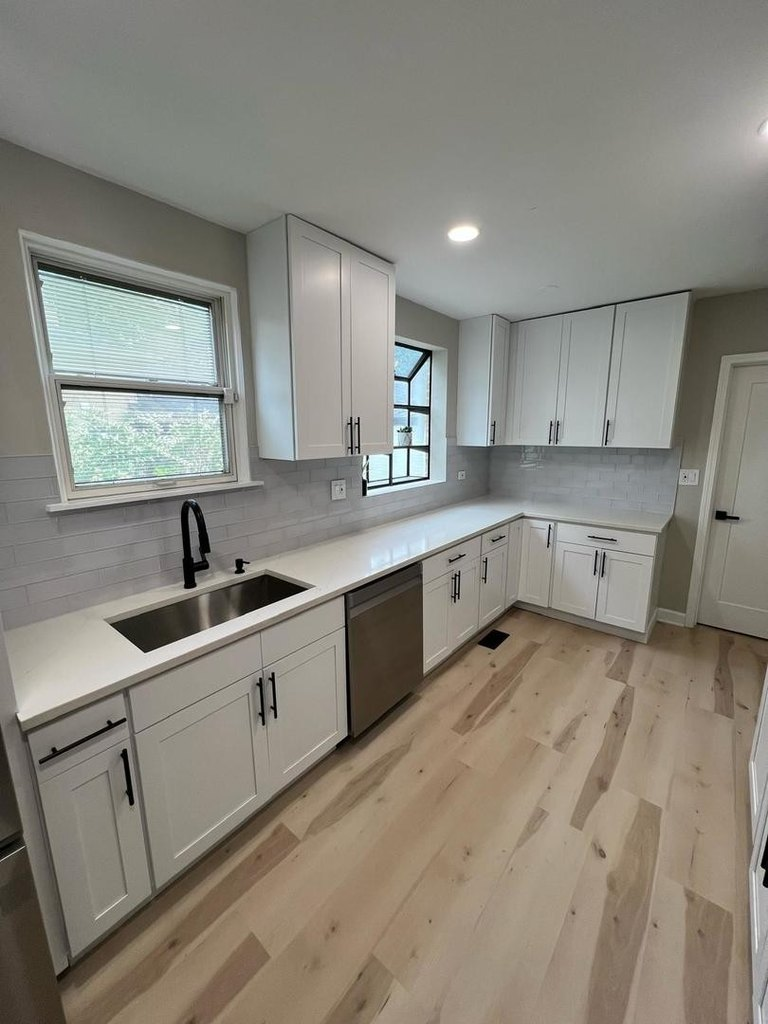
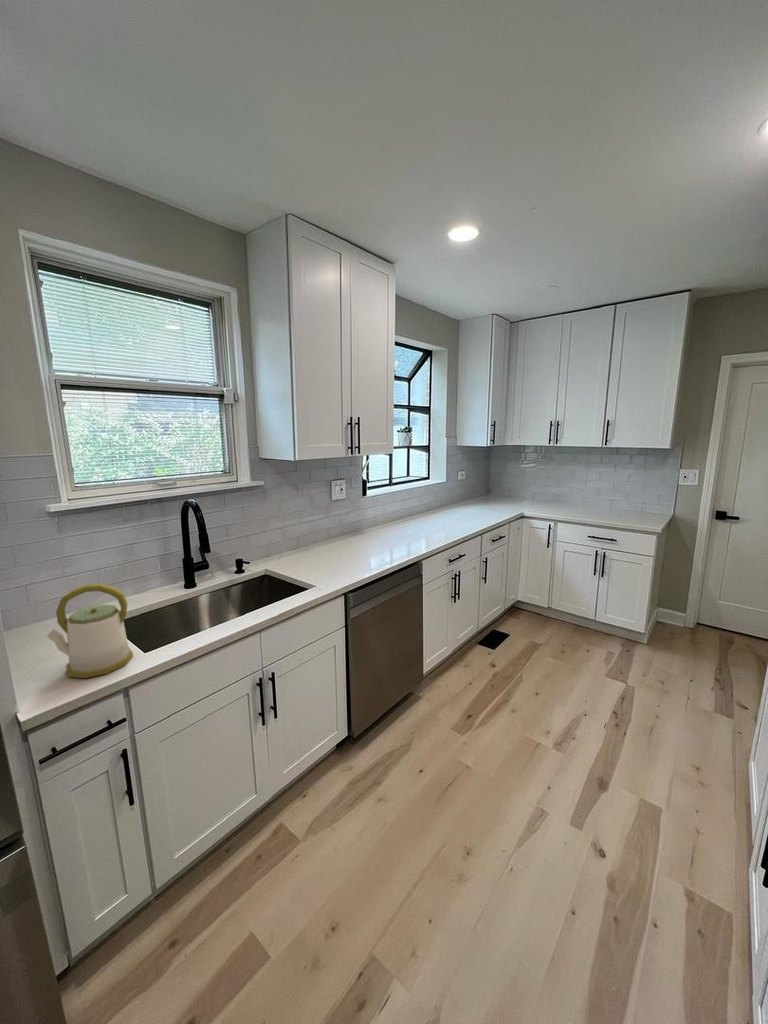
+ kettle [46,582,134,679]
